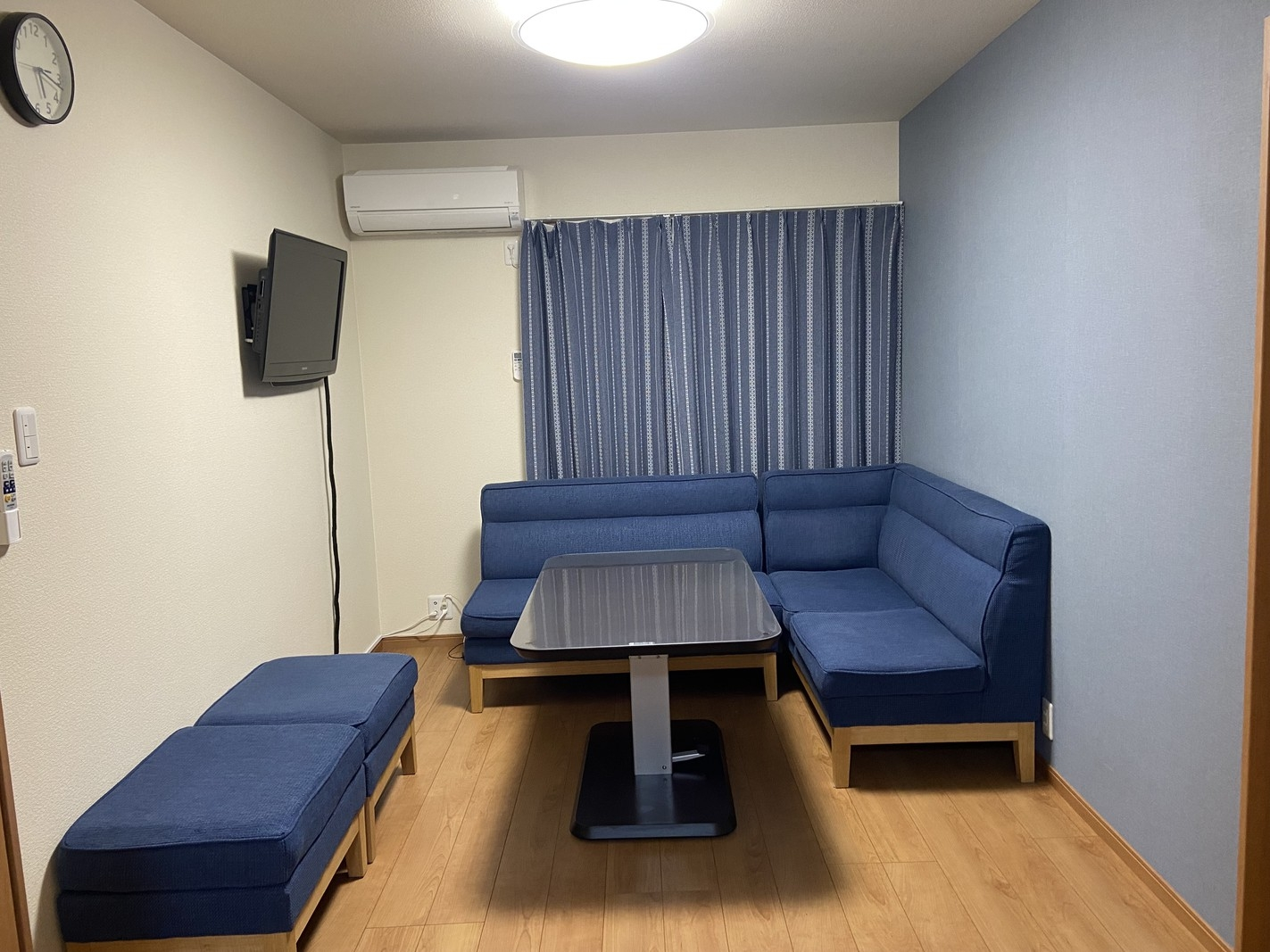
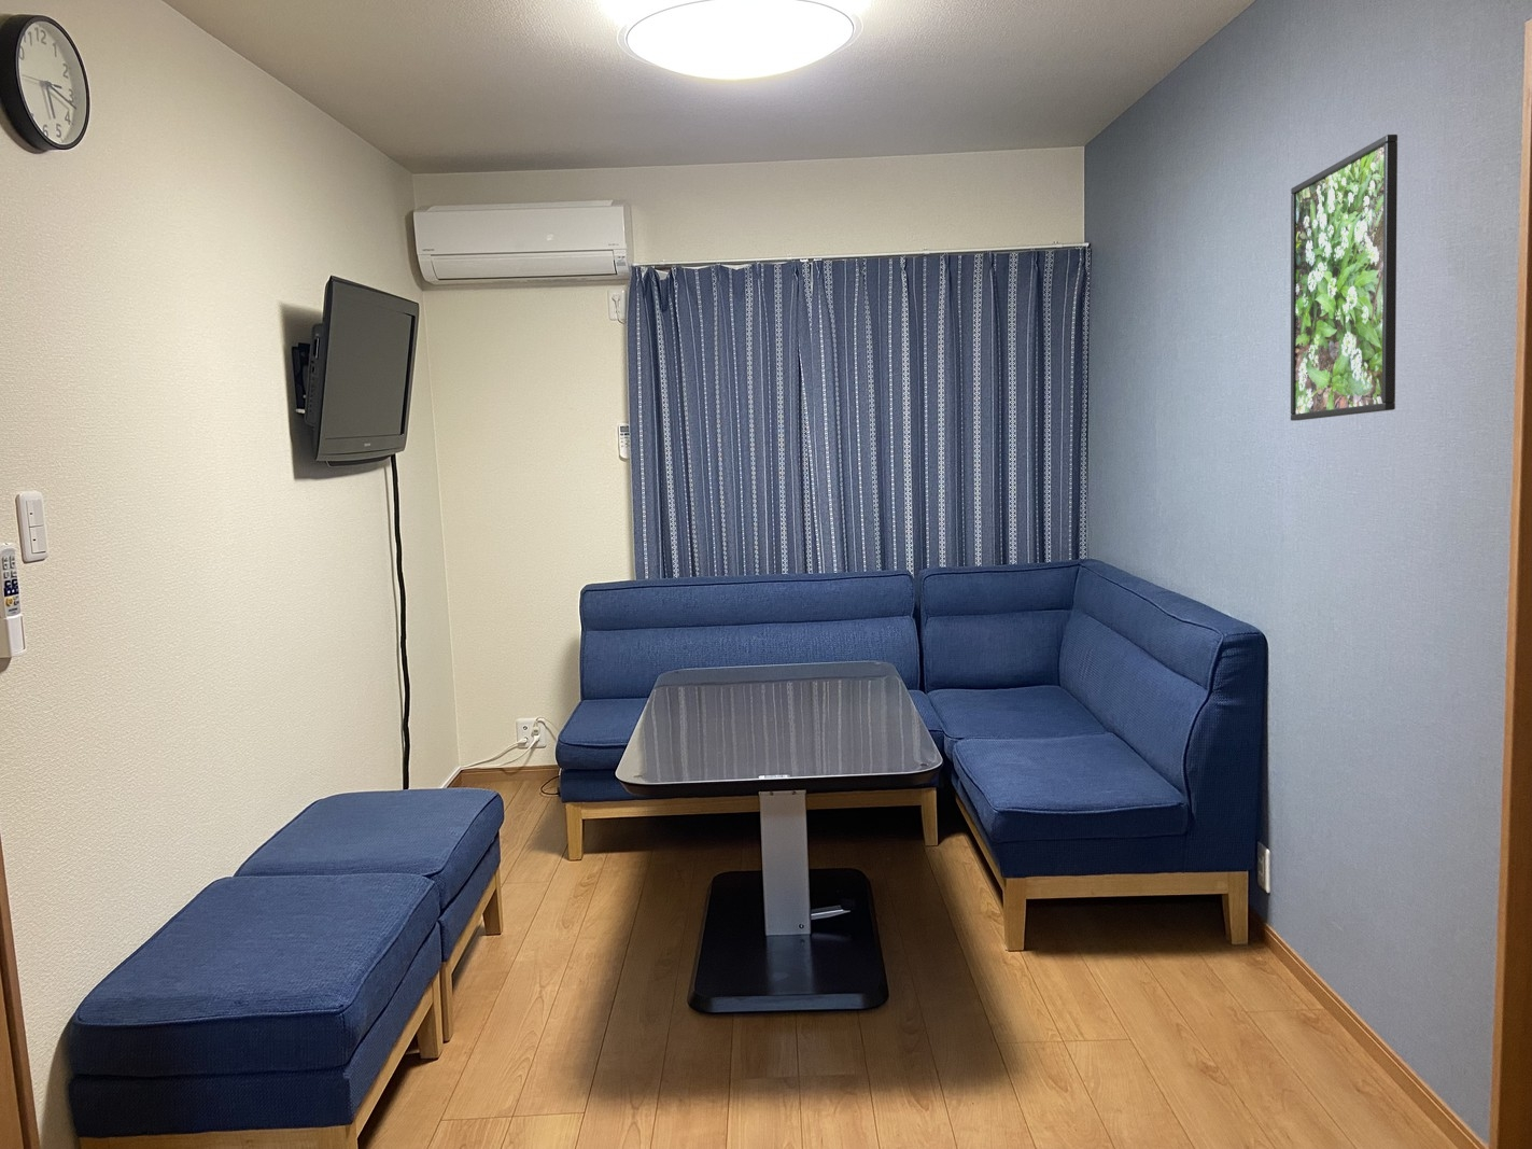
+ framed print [1290,134,1398,422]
